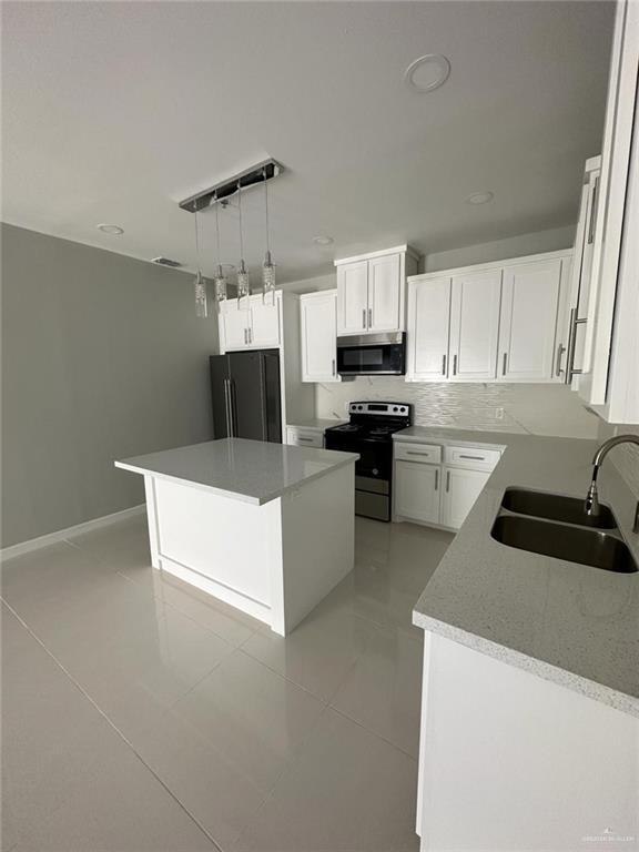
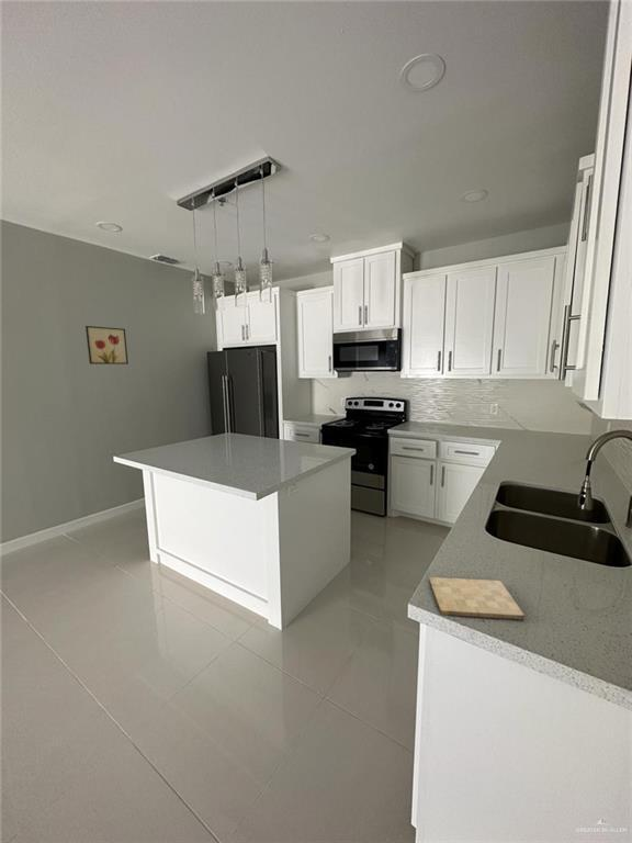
+ wall art [84,325,129,366]
+ cutting board [428,576,526,622]
